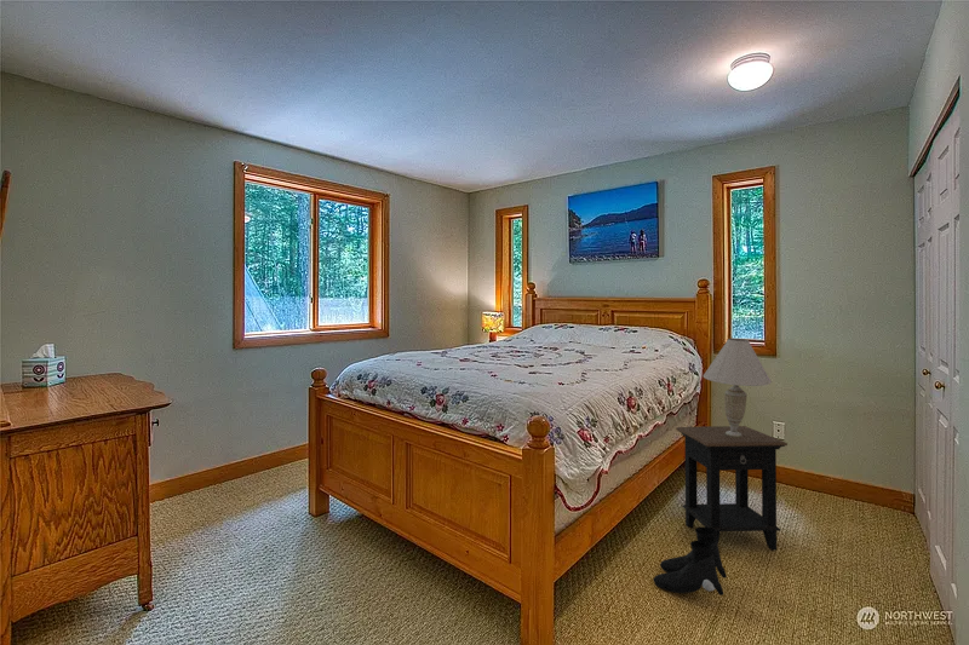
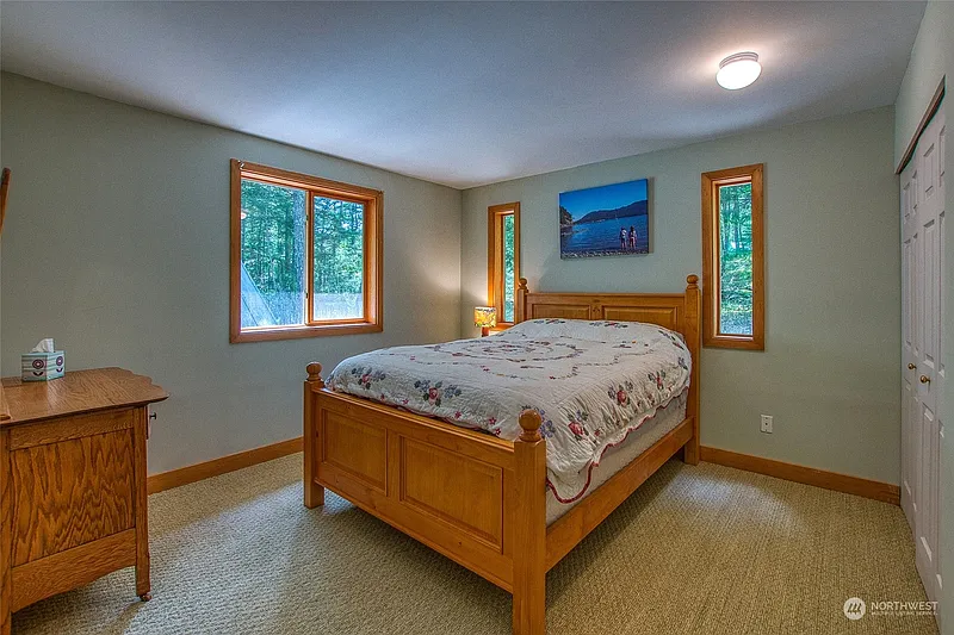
- boots [652,526,728,597]
- side table [675,425,789,552]
- table lamp [703,338,773,437]
